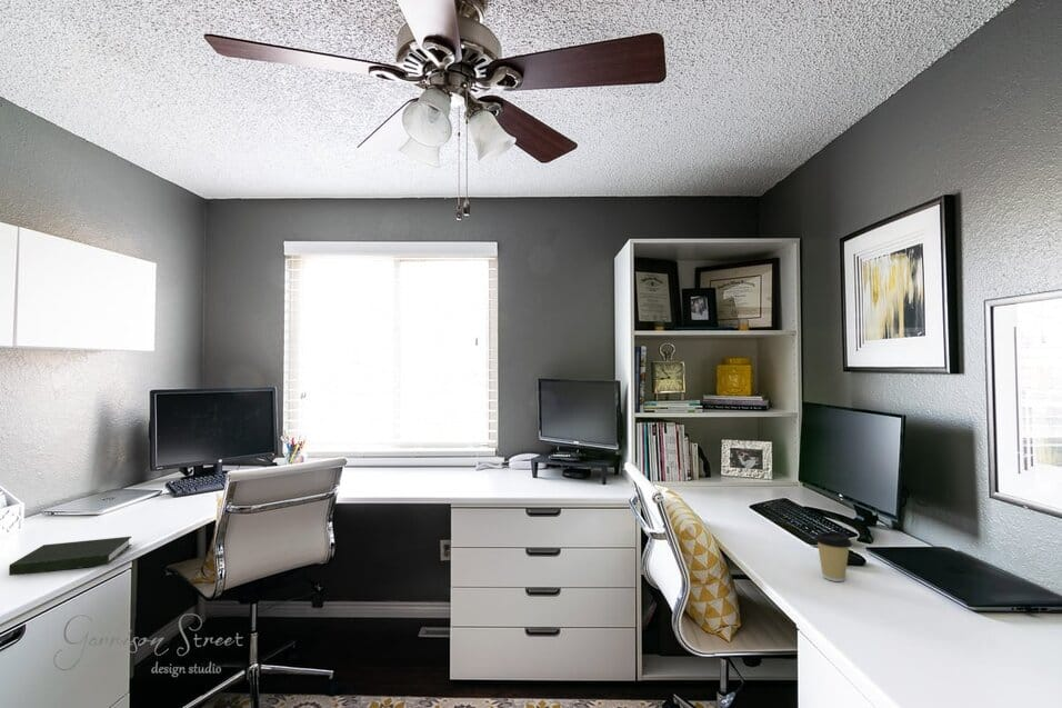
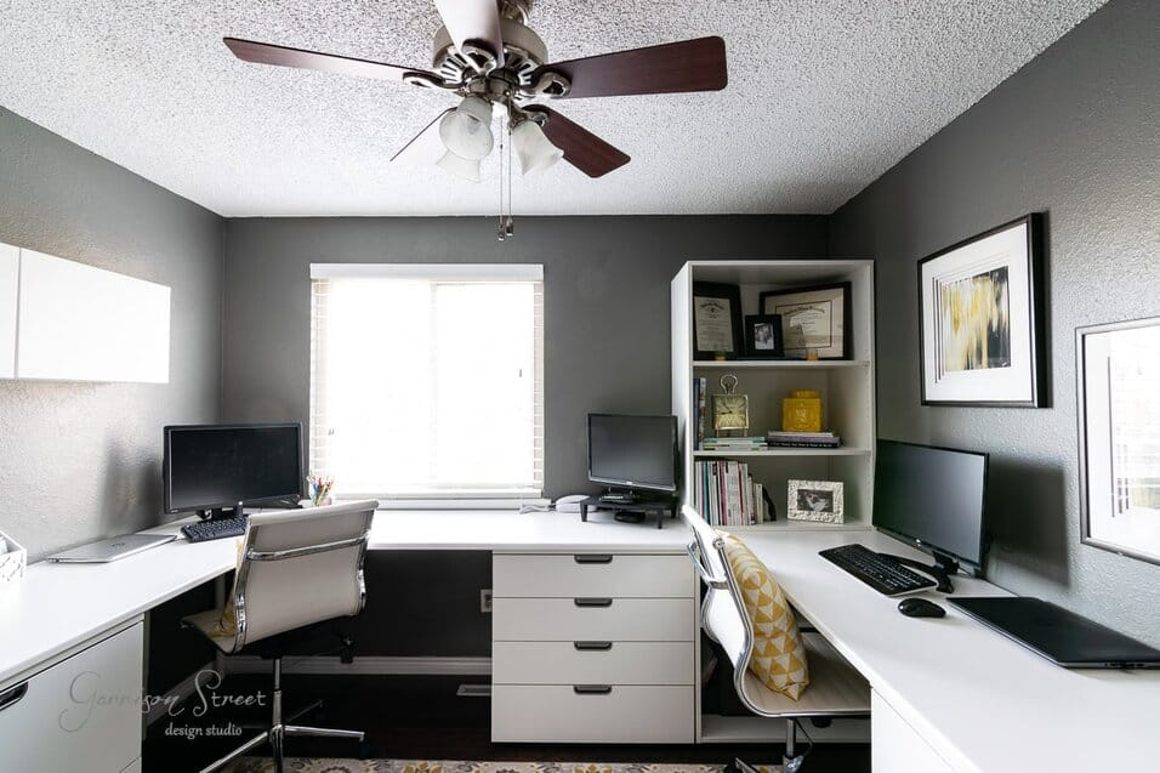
- coffee cup [813,530,853,582]
- book [8,536,132,577]
